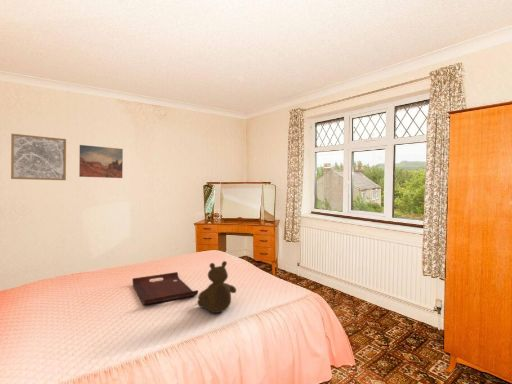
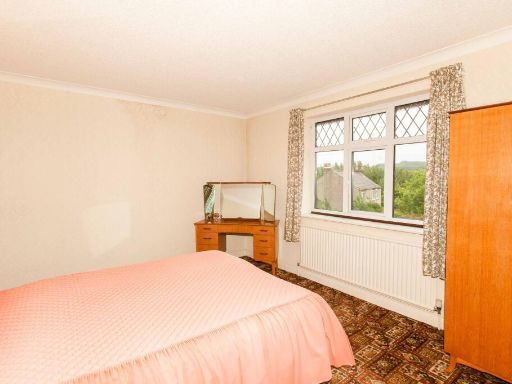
- wall art [78,144,124,179]
- teddy bear [196,260,237,314]
- wall art [10,133,67,181]
- serving tray [131,271,199,306]
